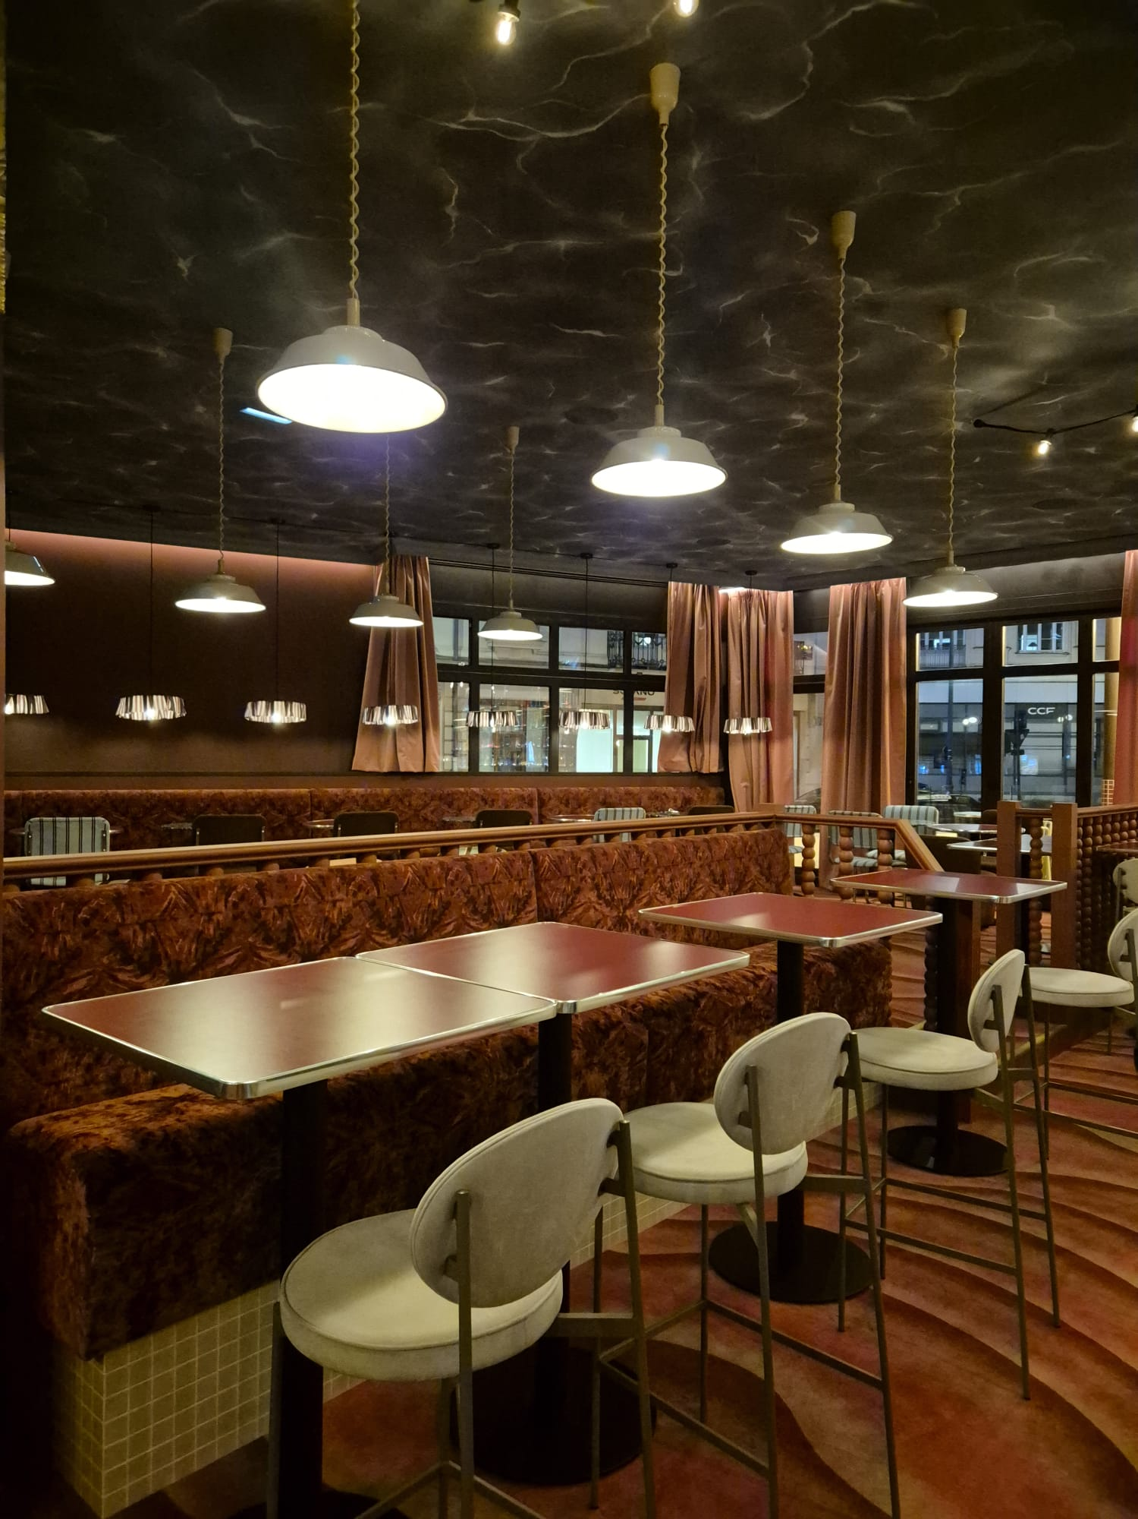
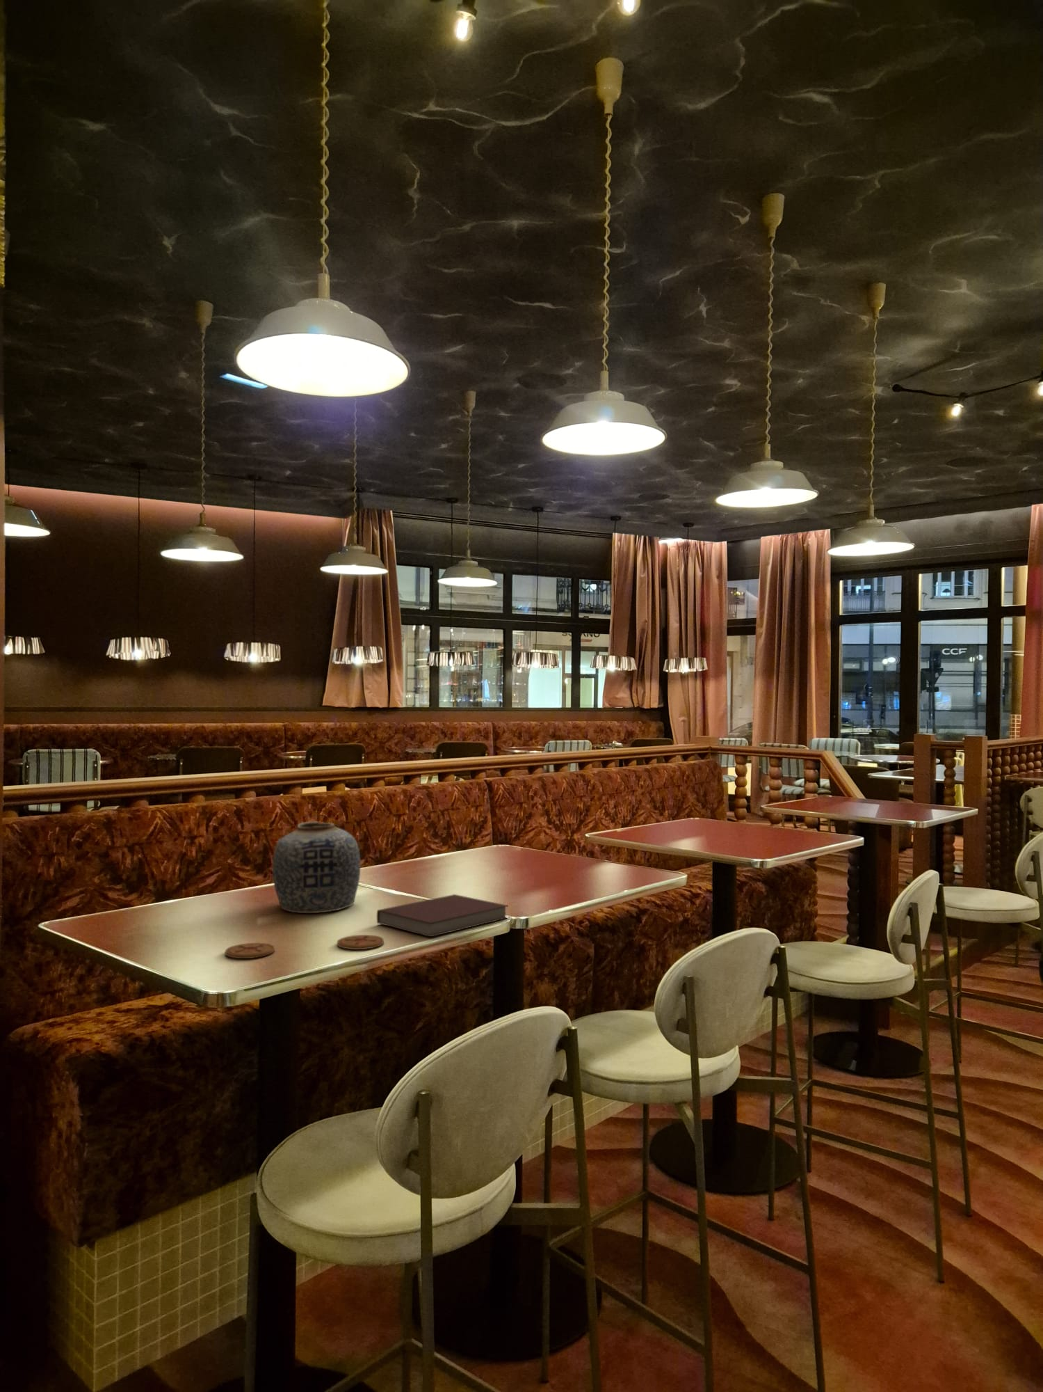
+ notebook [376,893,509,937]
+ coaster [225,943,275,959]
+ vase [272,821,360,914]
+ coaster [336,934,385,950]
